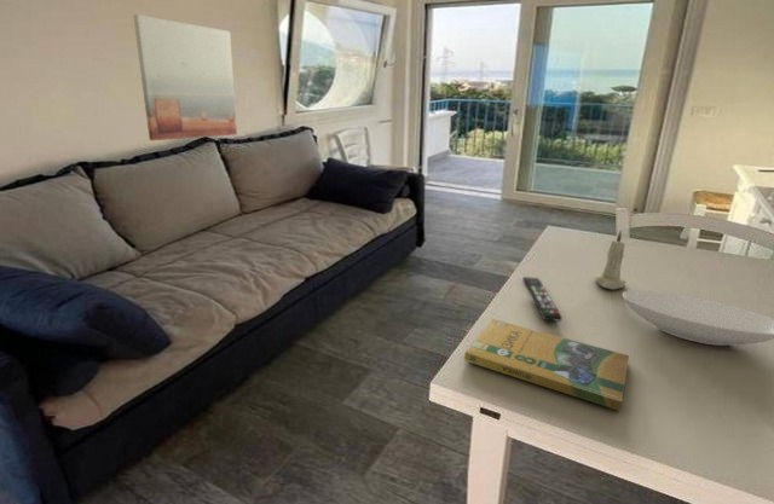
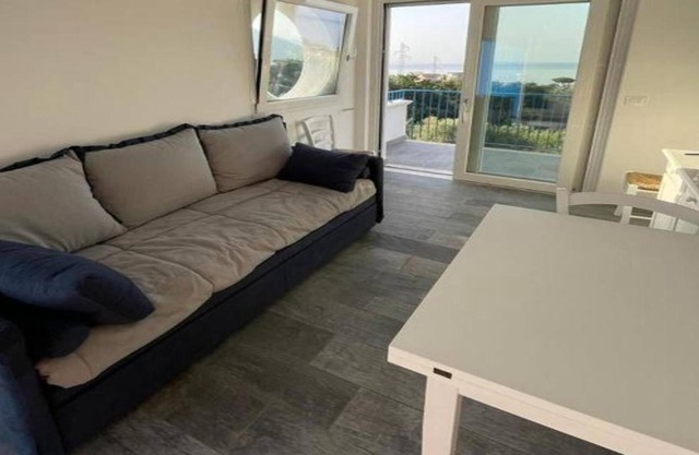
- booklet [463,318,630,412]
- remote control [521,276,564,323]
- bowl [622,289,774,347]
- candle [594,228,626,290]
- wall art [132,13,238,141]
